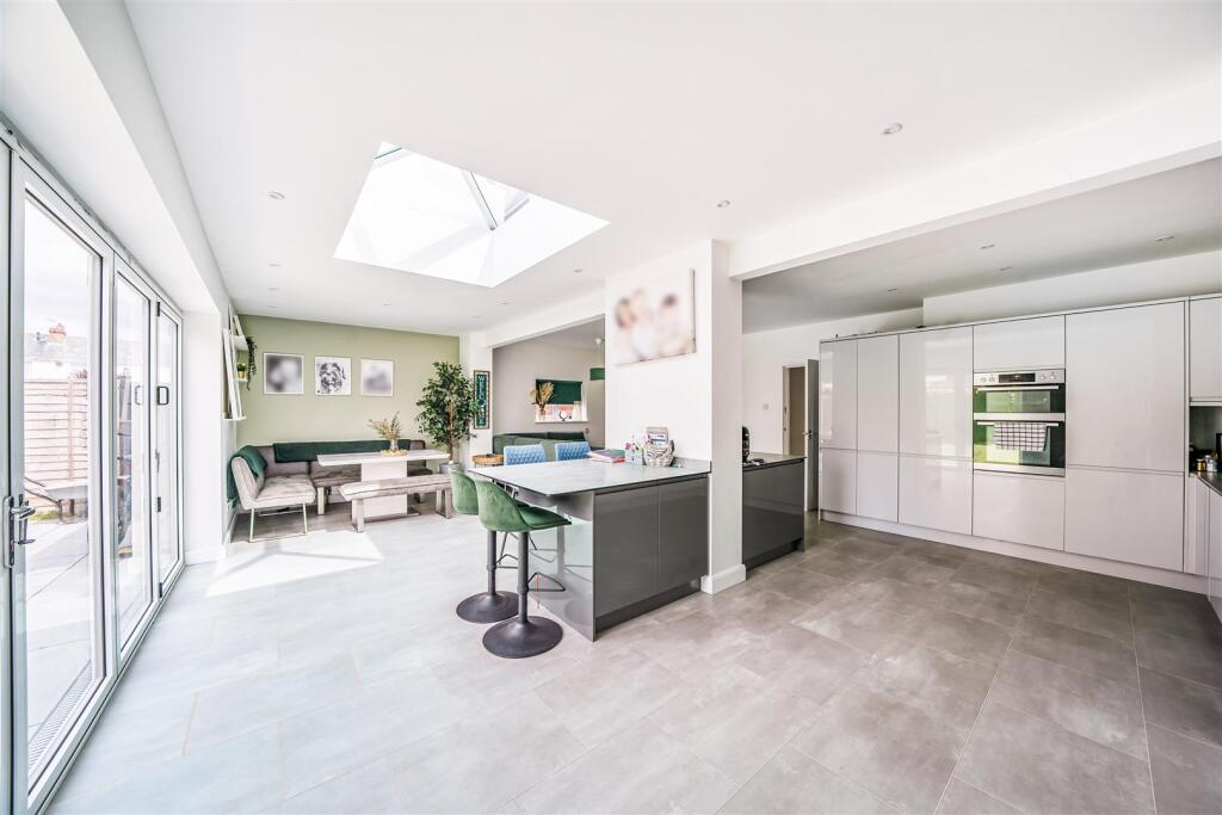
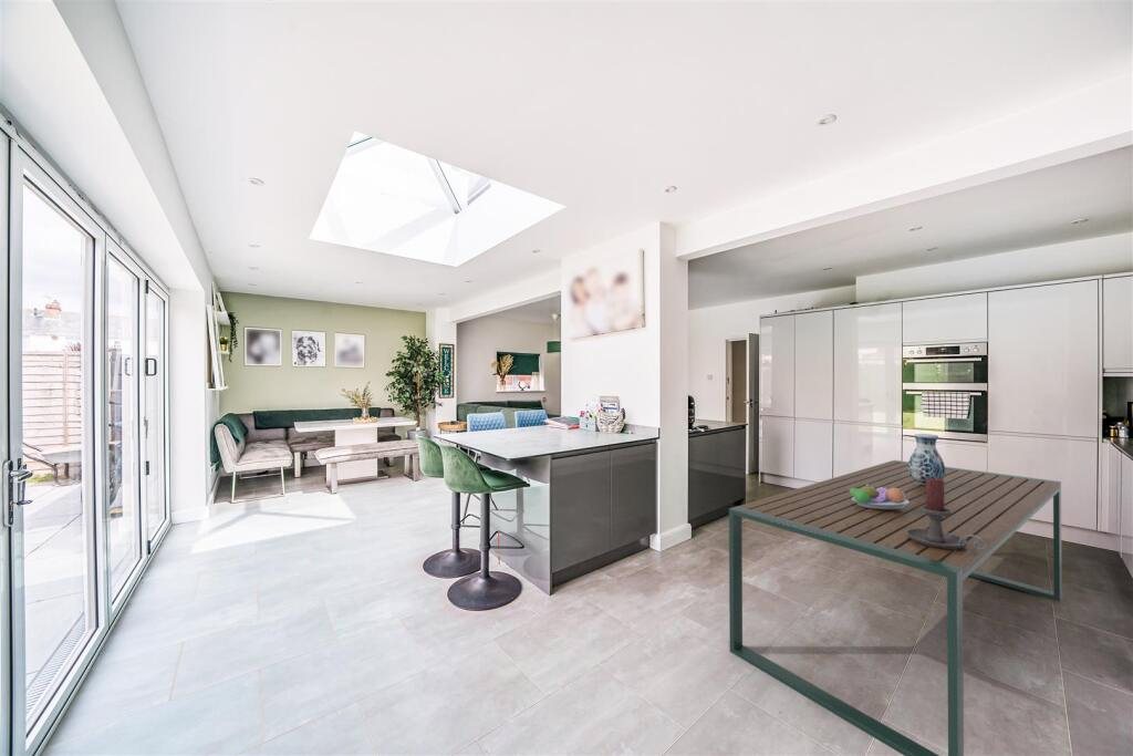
+ dining table [728,459,1063,756]
+ vase [908,433,946,486]
+ fruit bowl [845,484,908,509]
+ candle holder [906,478,987,549]
